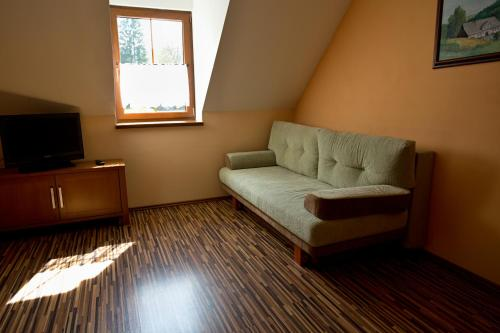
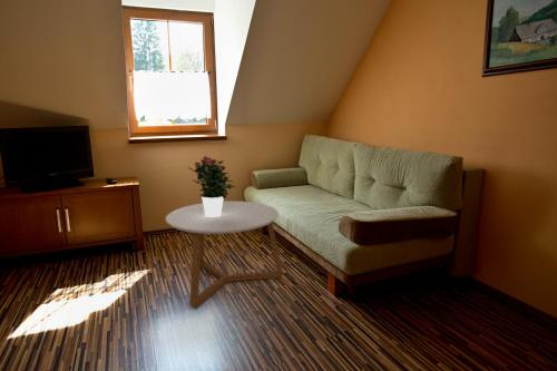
+ coffee table [165,201,284,309]
+ potted flower [186,155,236,217]
